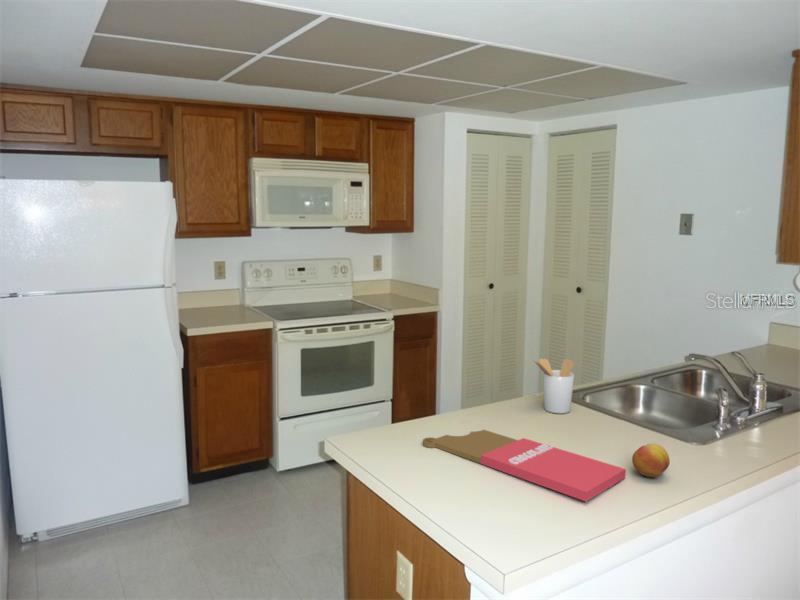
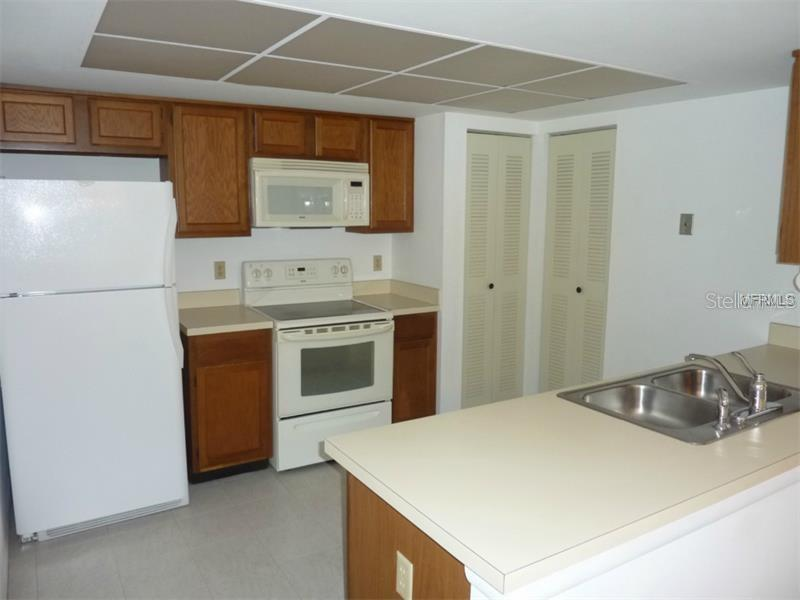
- fruit [631,442,671,478]
- utensil holder [531,357,575,414]
- cutting board [422,429,627,502]
